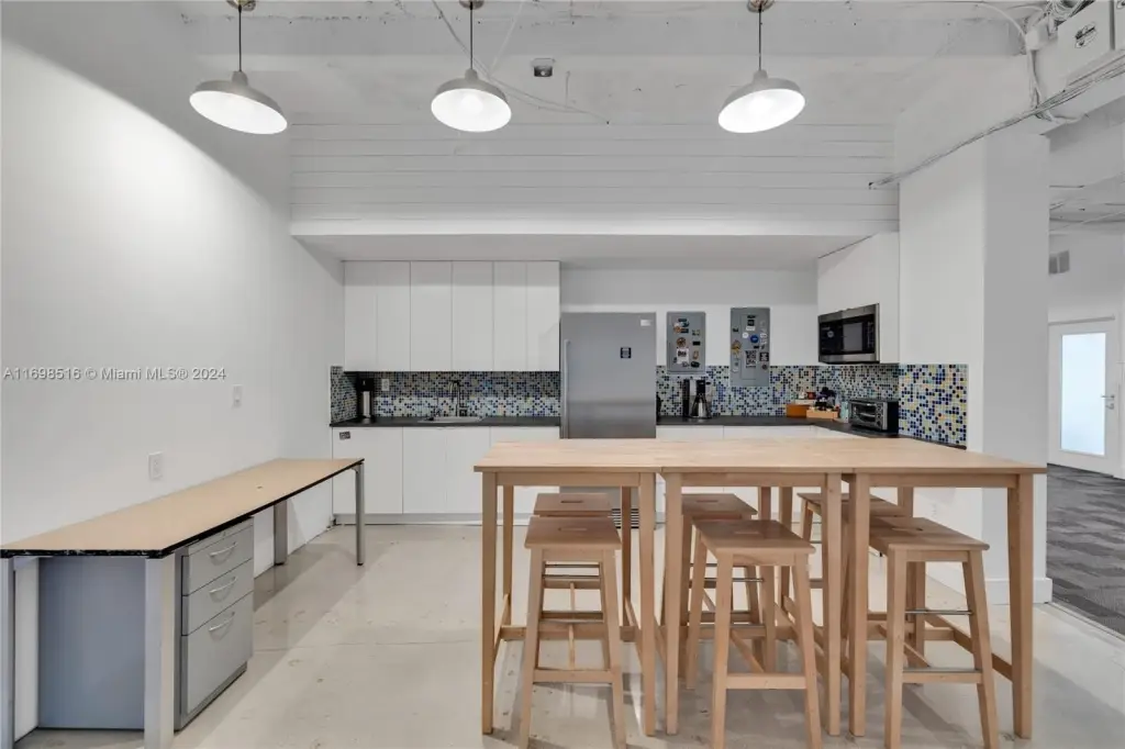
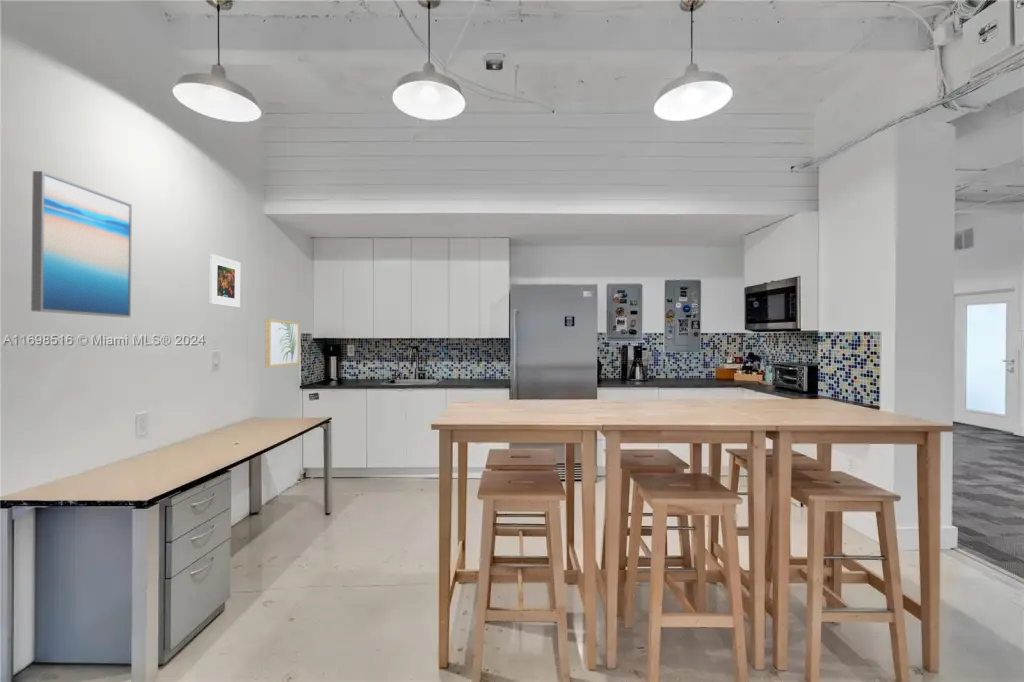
+ wall art [30,170,133,318]
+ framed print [208,253,241,309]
+ wall art [264,318,300,369]
